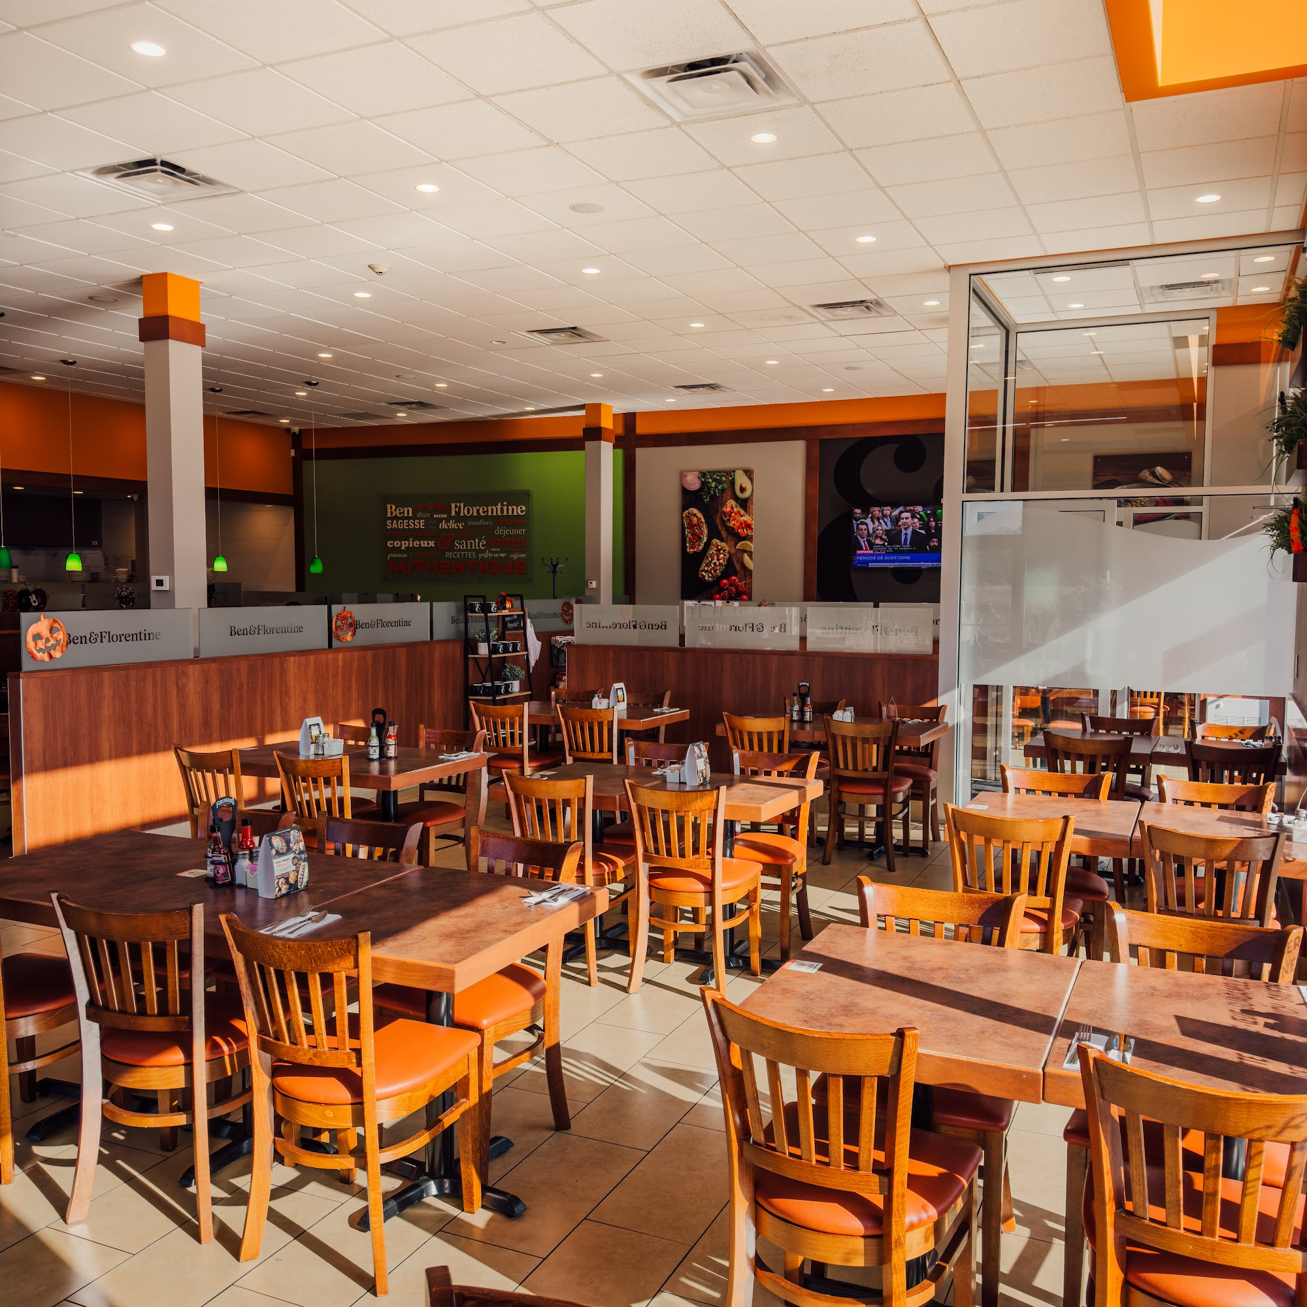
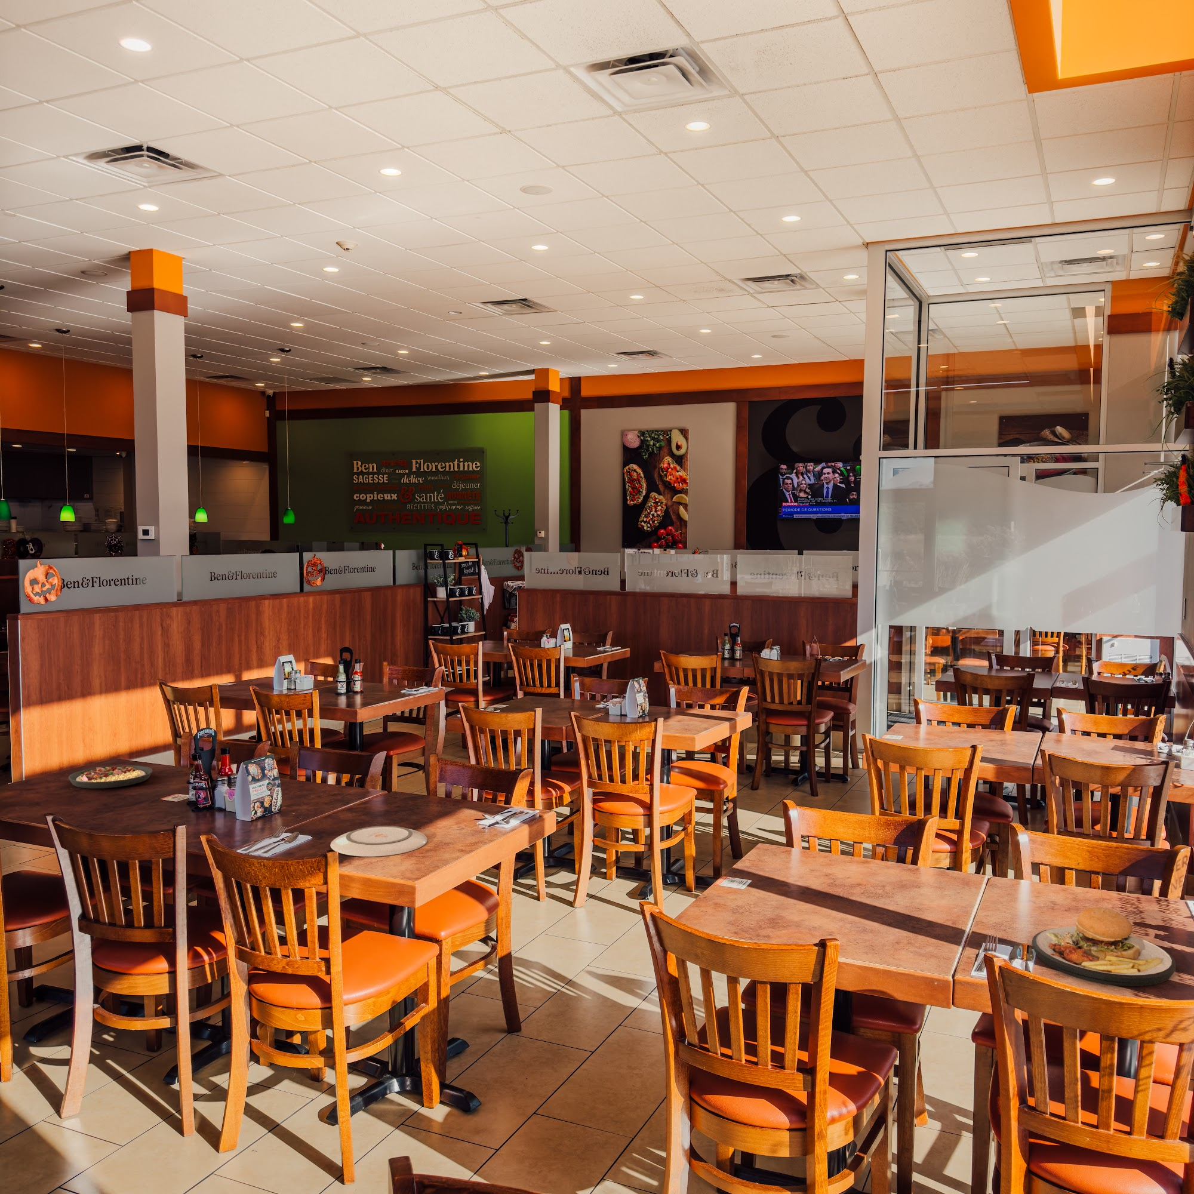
+ plate [68,764,153,789]
+ plate [1031,890,1177,987]
+ plate [330,826,428,857]
